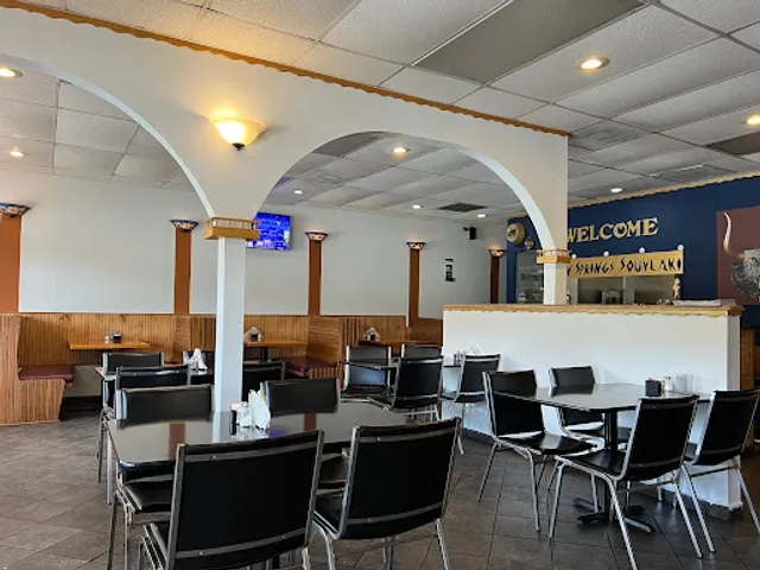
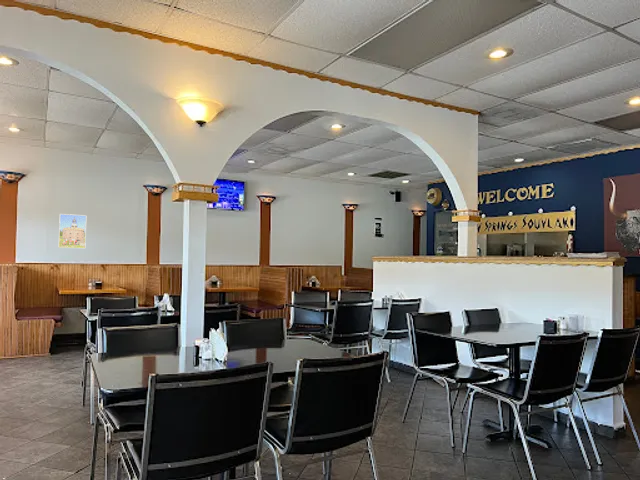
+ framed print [58,213,87,249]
